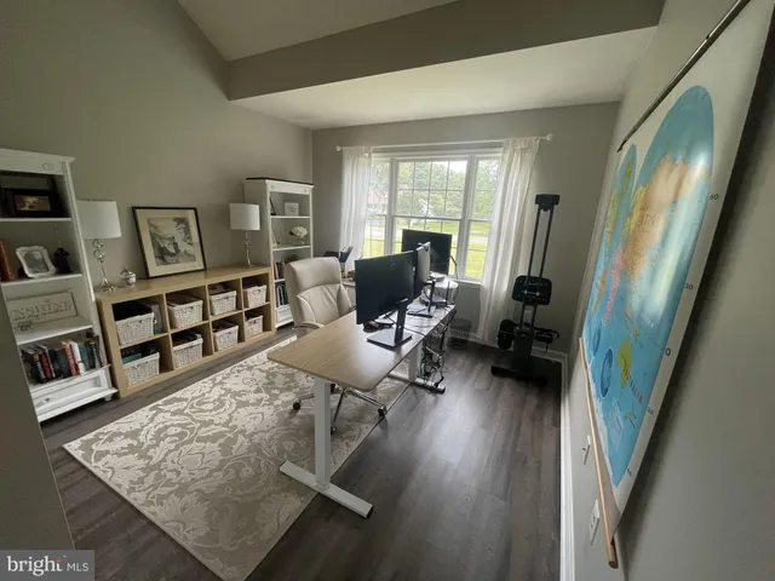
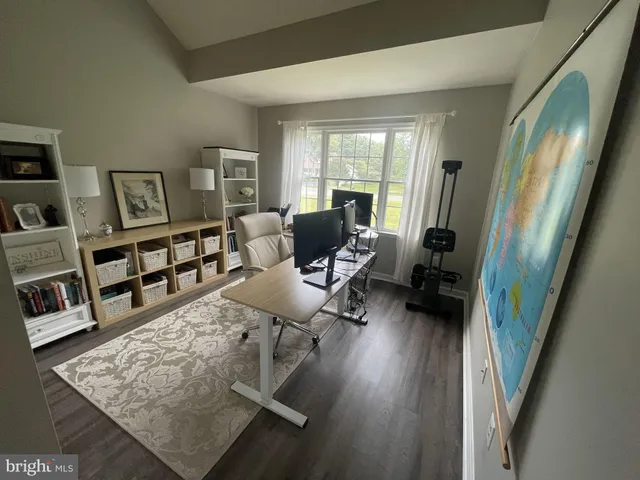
- waste bin [448,317,475,350]
